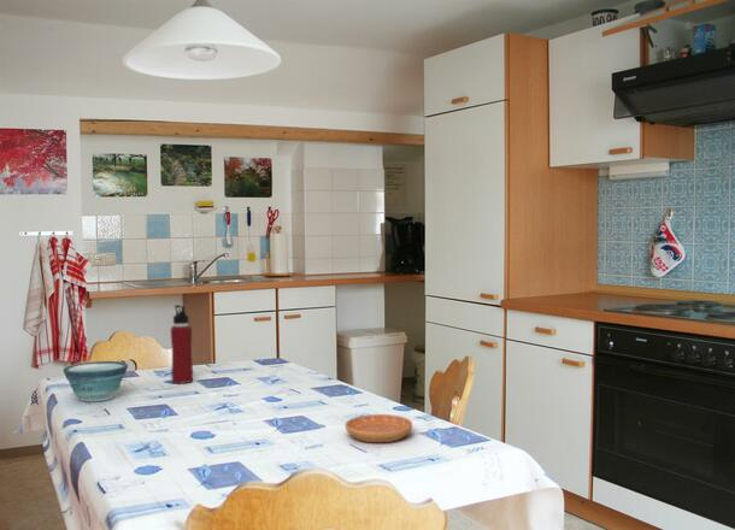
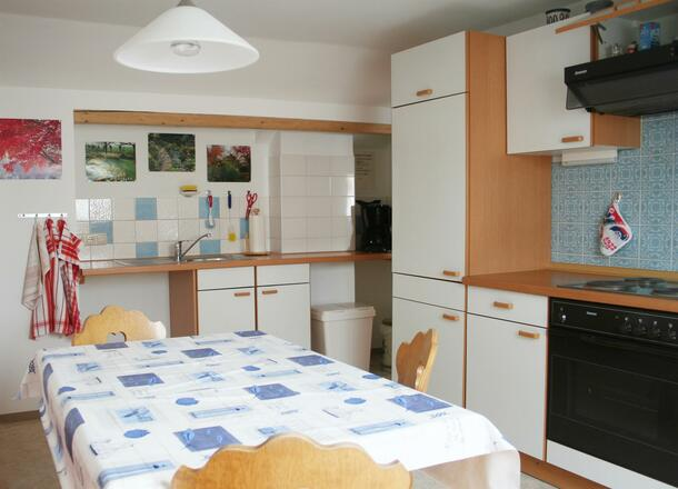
- bowl [61,360,129,402]
- water bottle [170,304,194,384]
- saucer [343,413,413,443]
